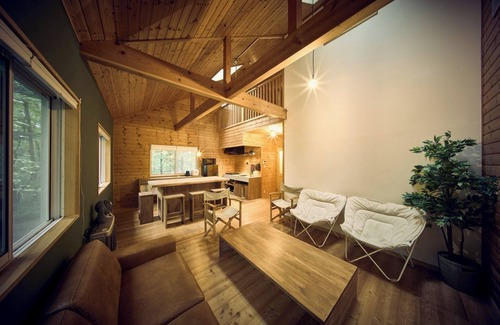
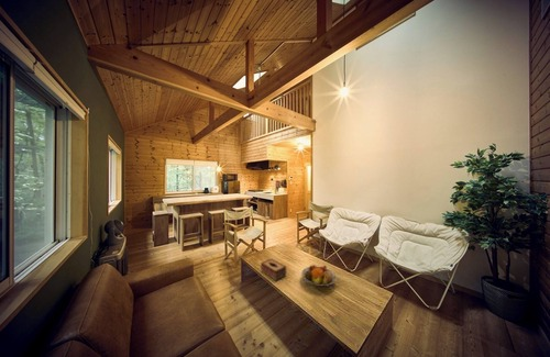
+ tissue box [260,258,287,282]
+ fruit bowl [300,264,337,287]
